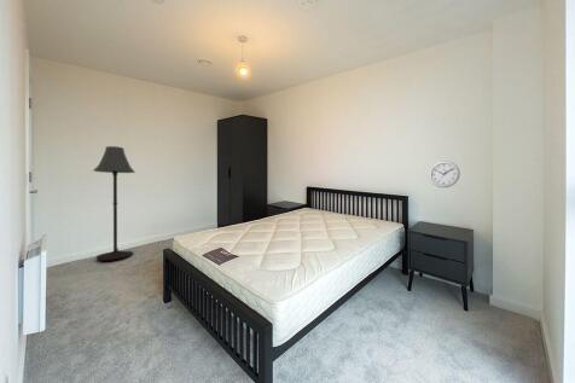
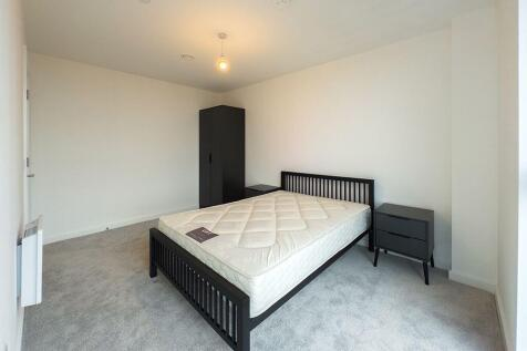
- floor lamp [92,145,137,262]
- wall clock [428,159,461,188]
